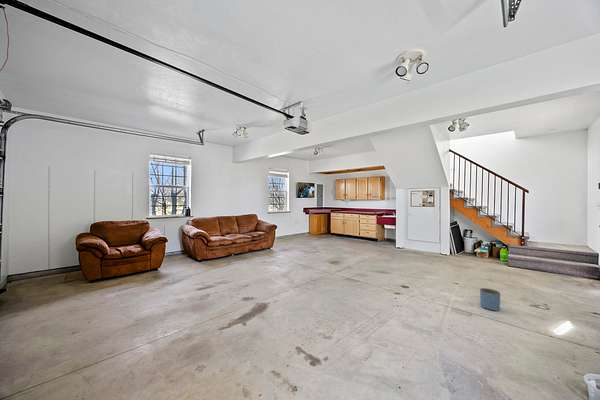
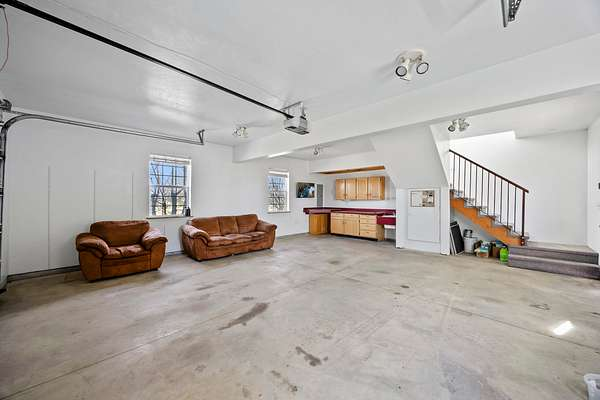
- planter [479,287,501,312]
